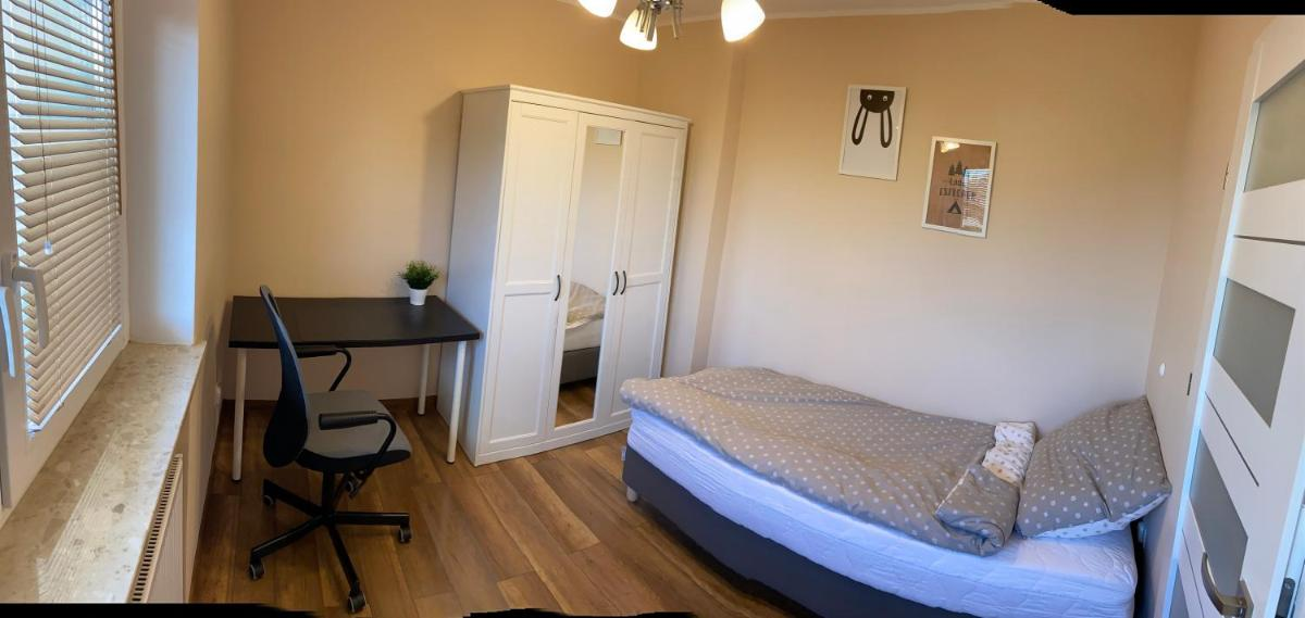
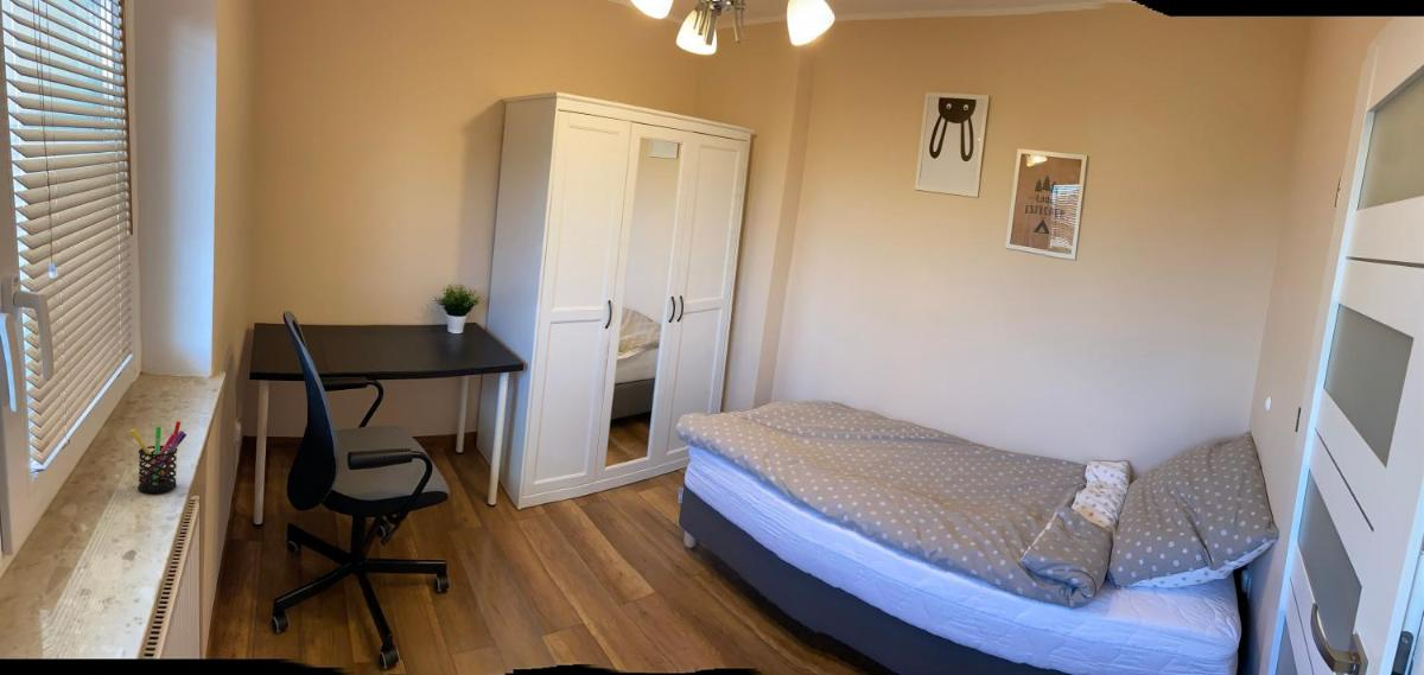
+ pen holder [129,420,187,493]
